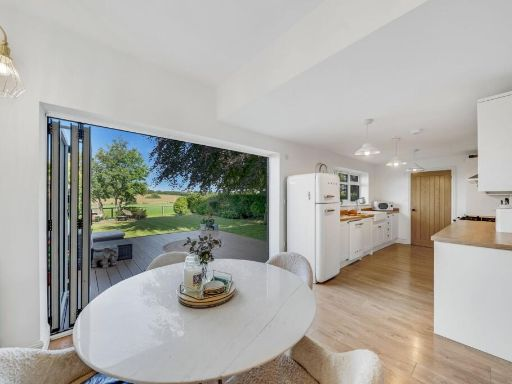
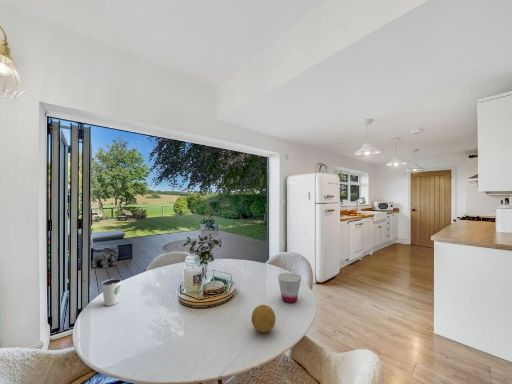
+ cup [277,272,302,304]
+ dixie cup [100,278,122,307]
+ fruit [251,304,277,334]
